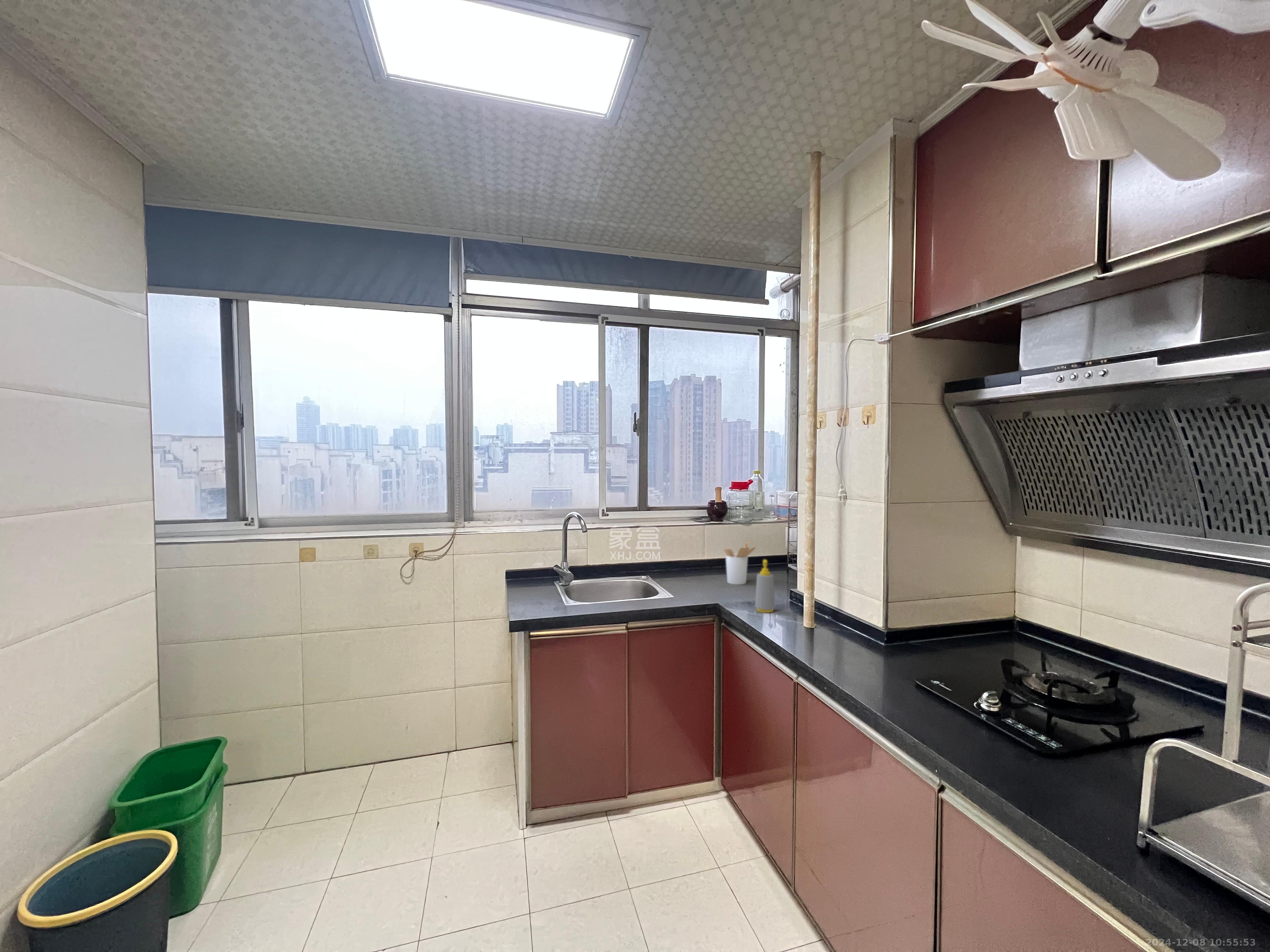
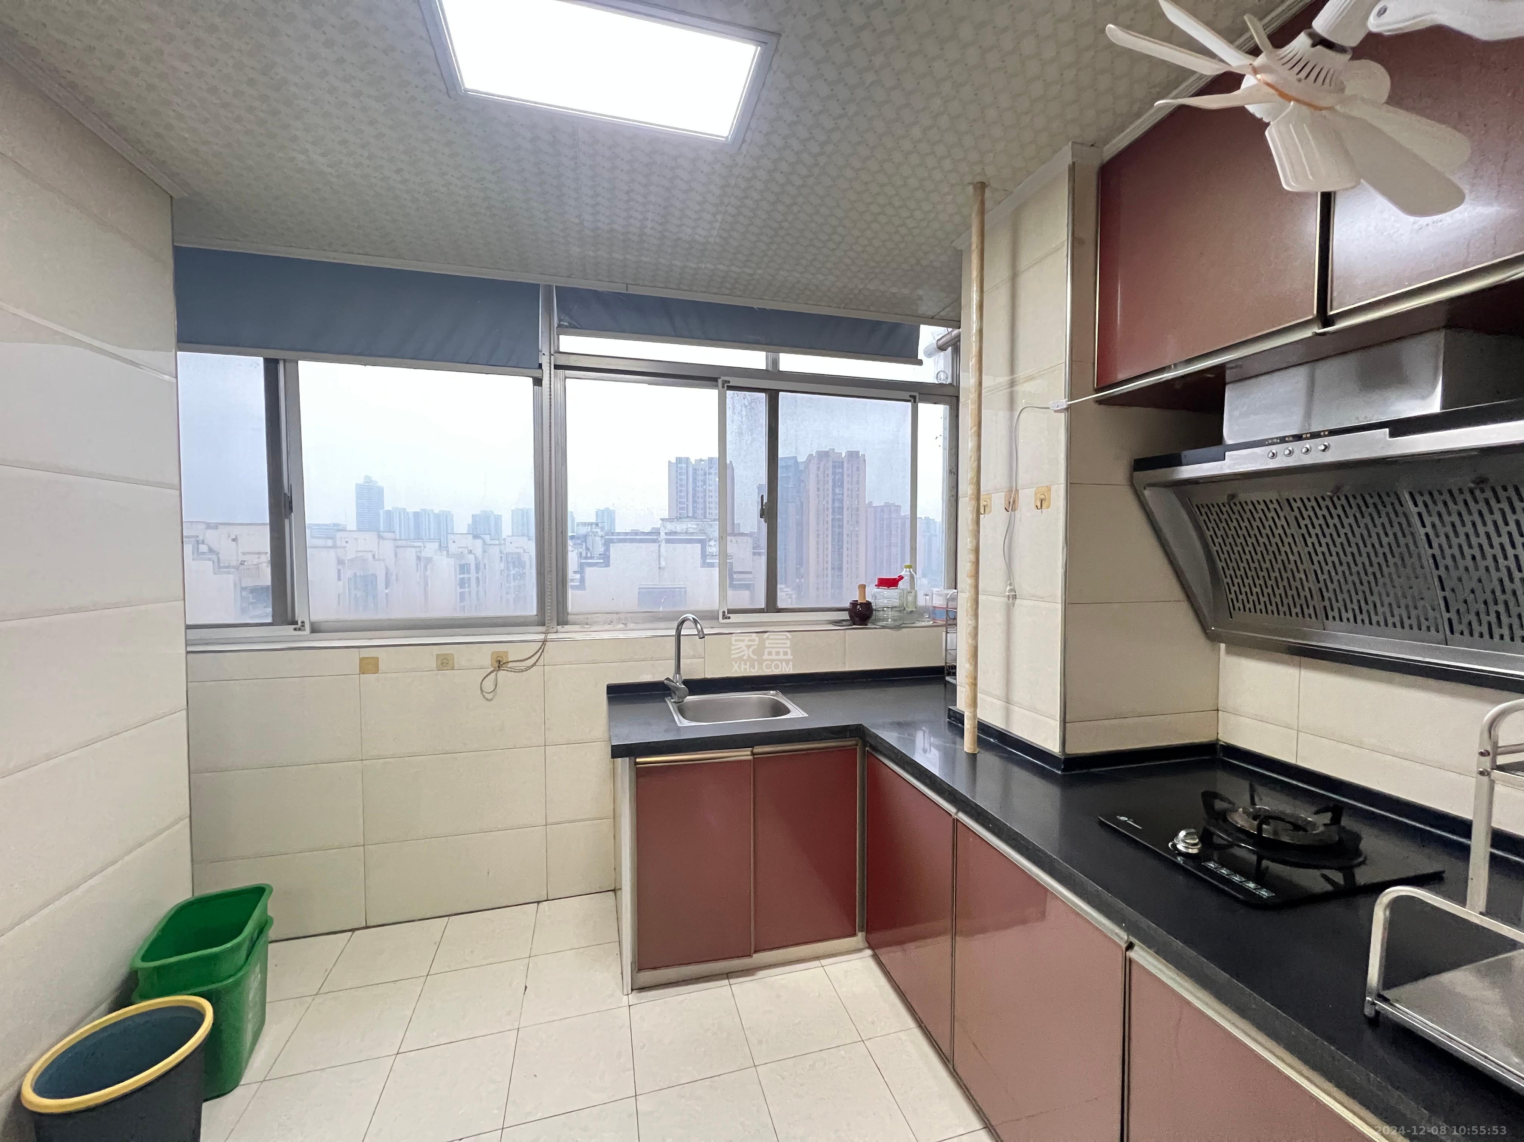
- soap bottle [755,559,775,613]
- utensil holder [724,541,756,585]
